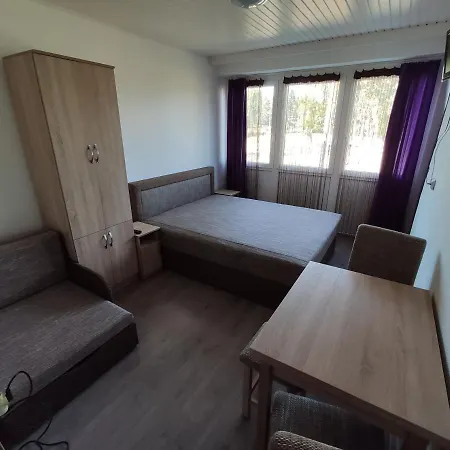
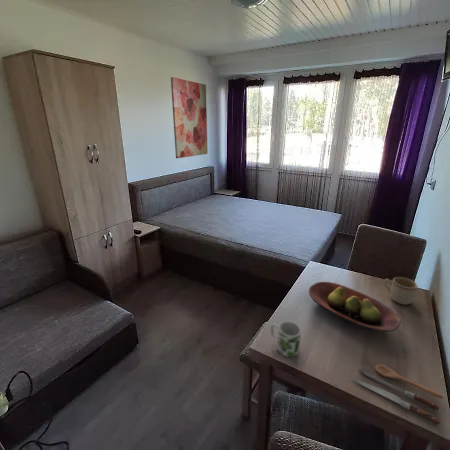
+ fruit bowl [308,281,402,333]
+ mug [383,276,419,305]
+ spoon [351,363,444,426]
+ mug [270,320,302,358]
+ wall art [170,76,209,159]
